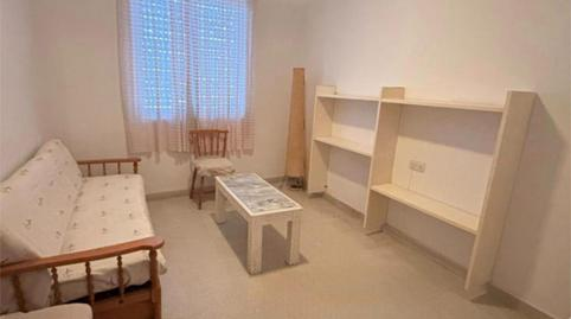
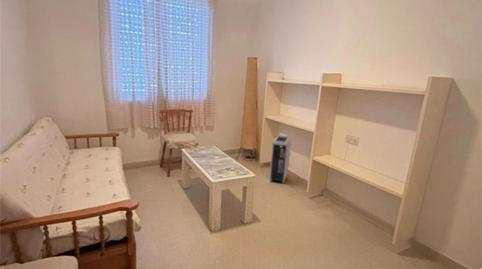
+ air purifier [268,132,292,184]
